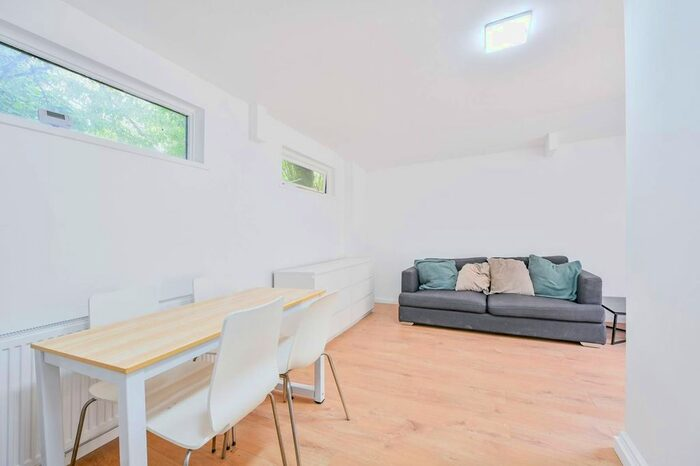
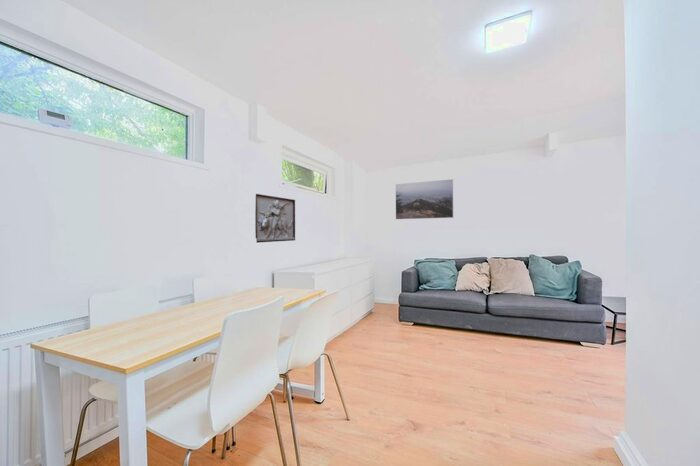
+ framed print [395,178,454,220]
+ wall relief [254,193,296,244]
